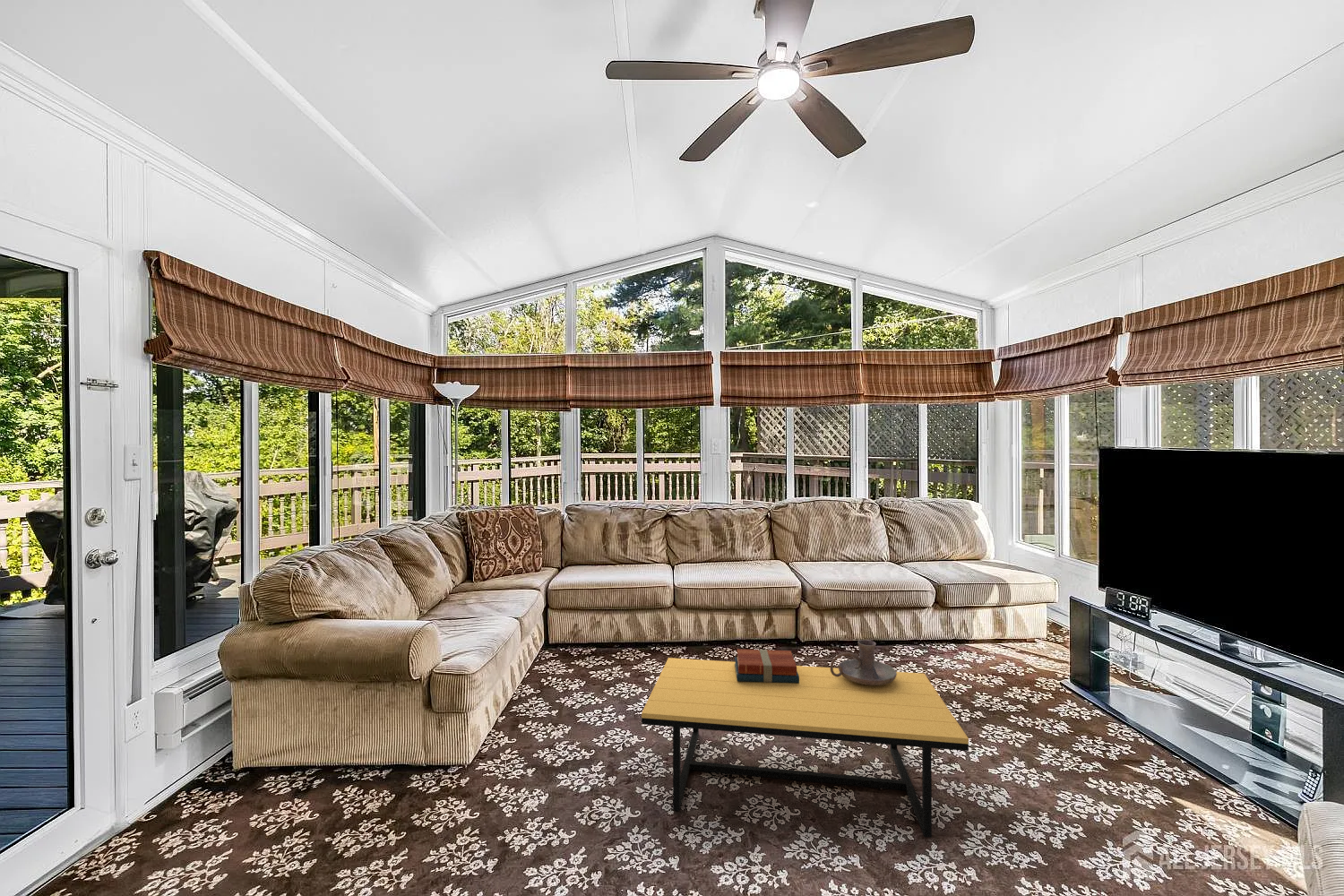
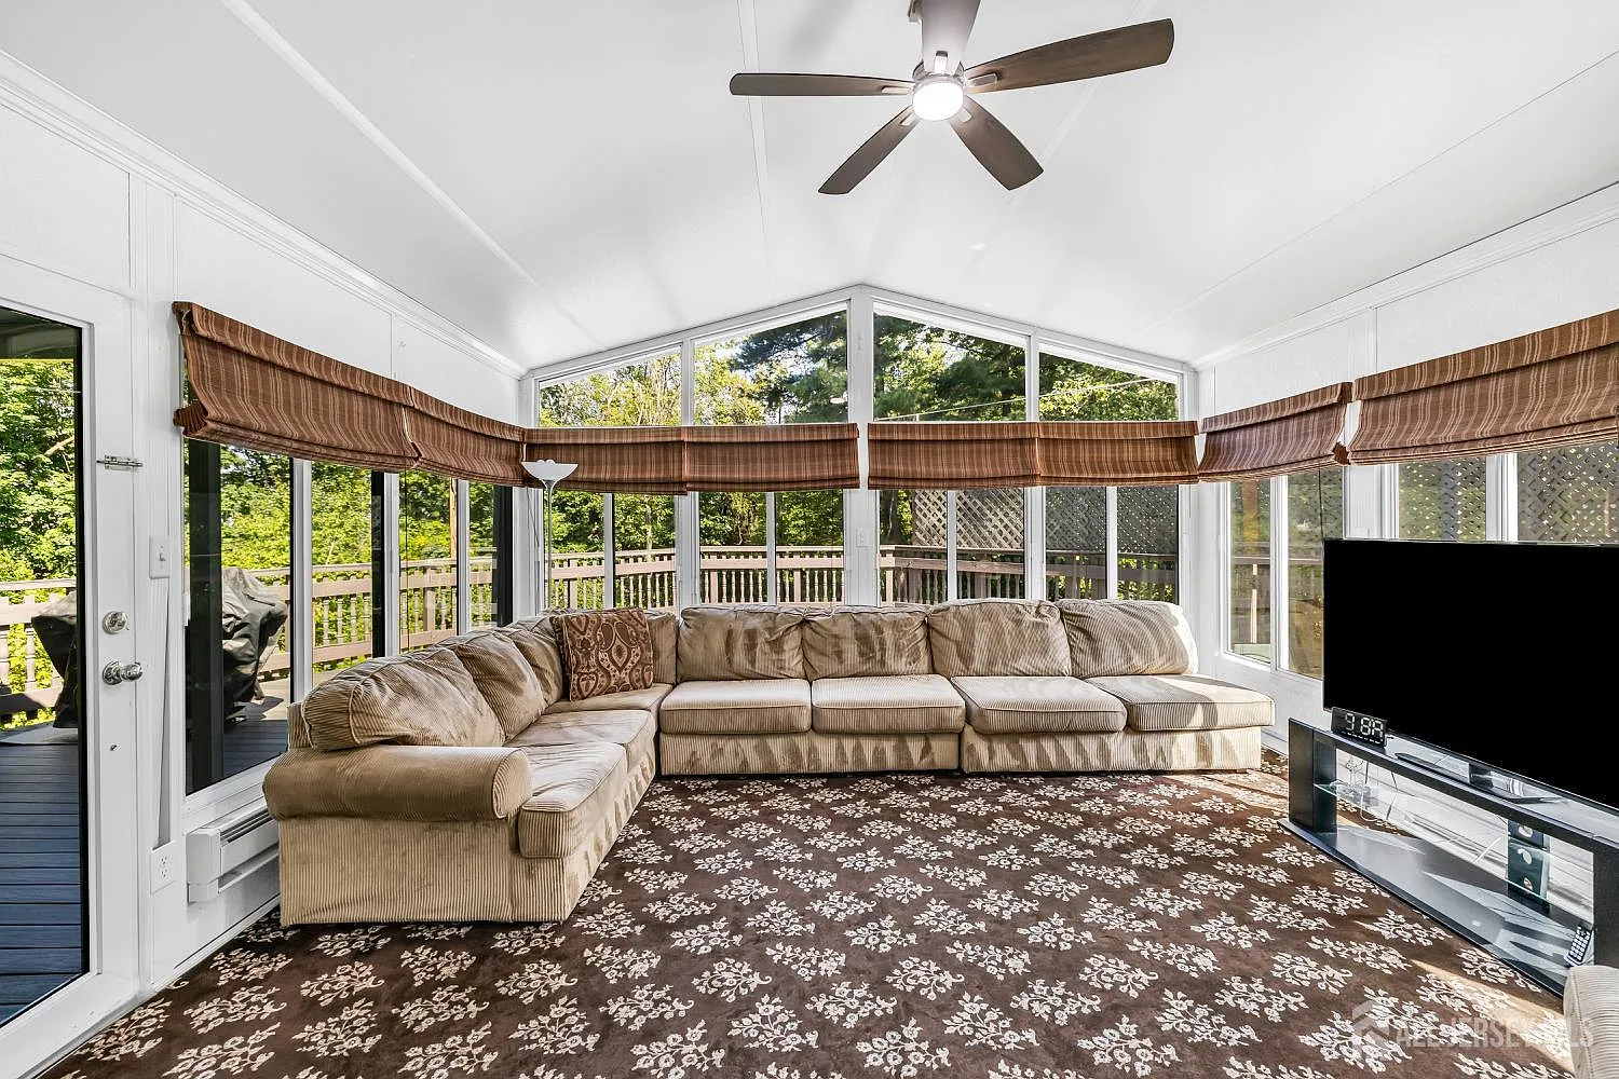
- candle holder [830,639,897,685]
- books [734,648,799,683]
- coffee table [641,657,969,839]
